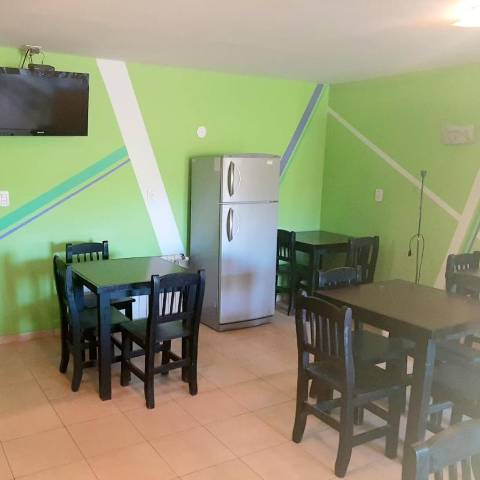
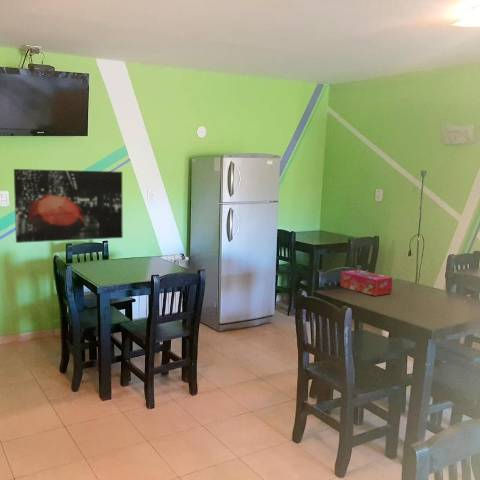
+ tissue box [340,269,394,297]
+ wall art [13,168,124,244]
